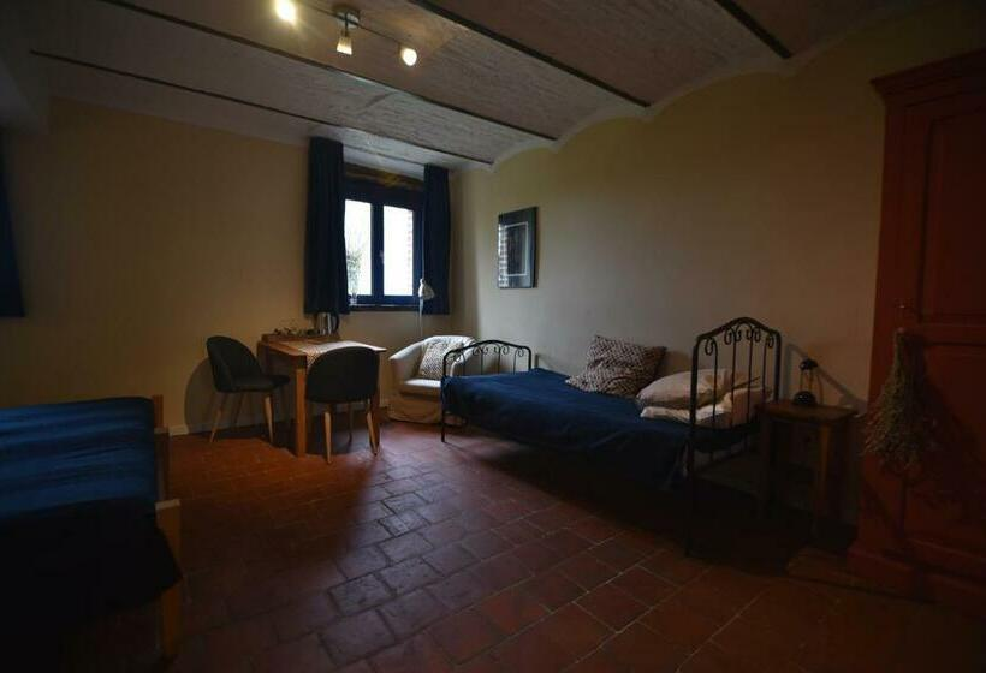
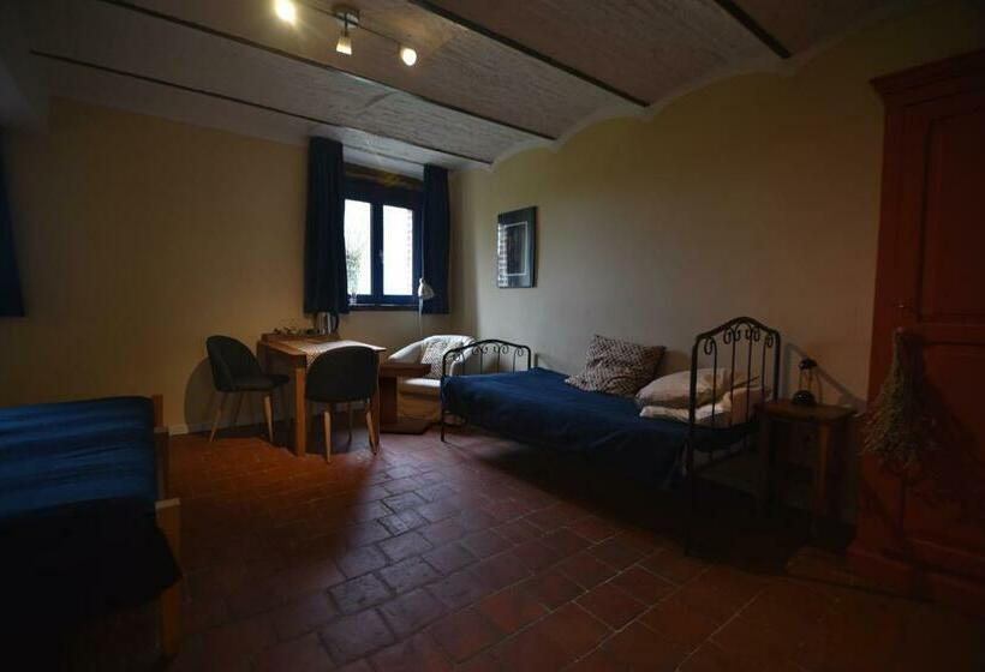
+ side table [378,361,434,434]
